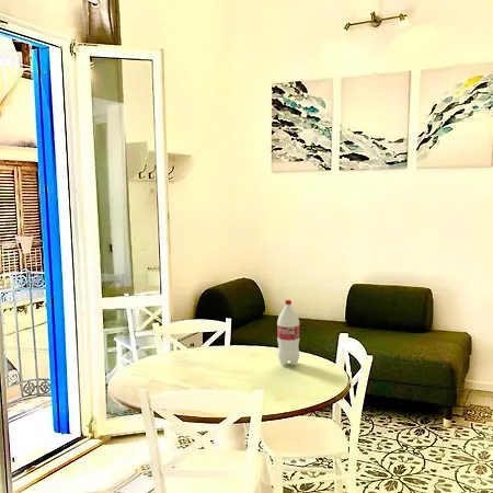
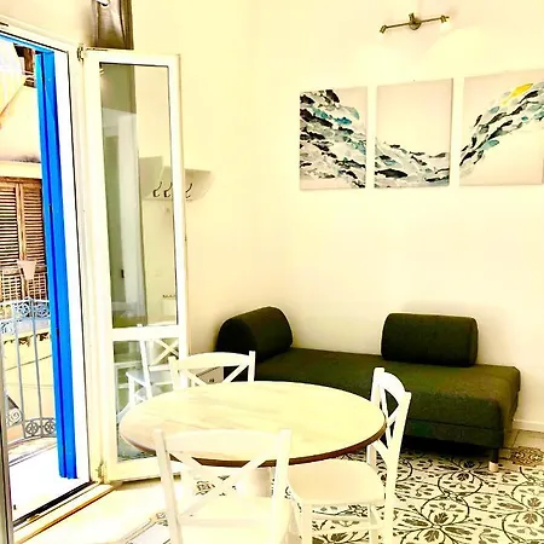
- bottle [276,299,300,367]
